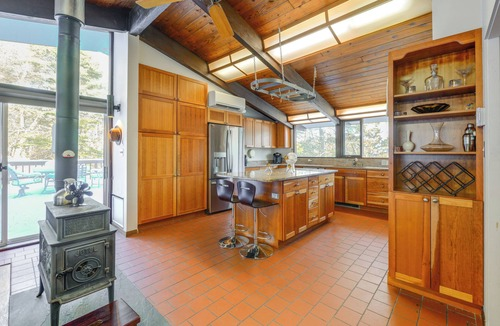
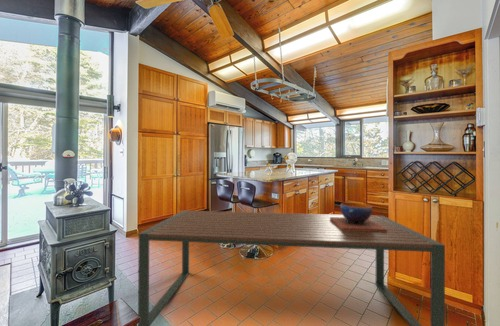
+ dining table [137,210,446,326]
+ decorative bowl [330,201,387,232]
